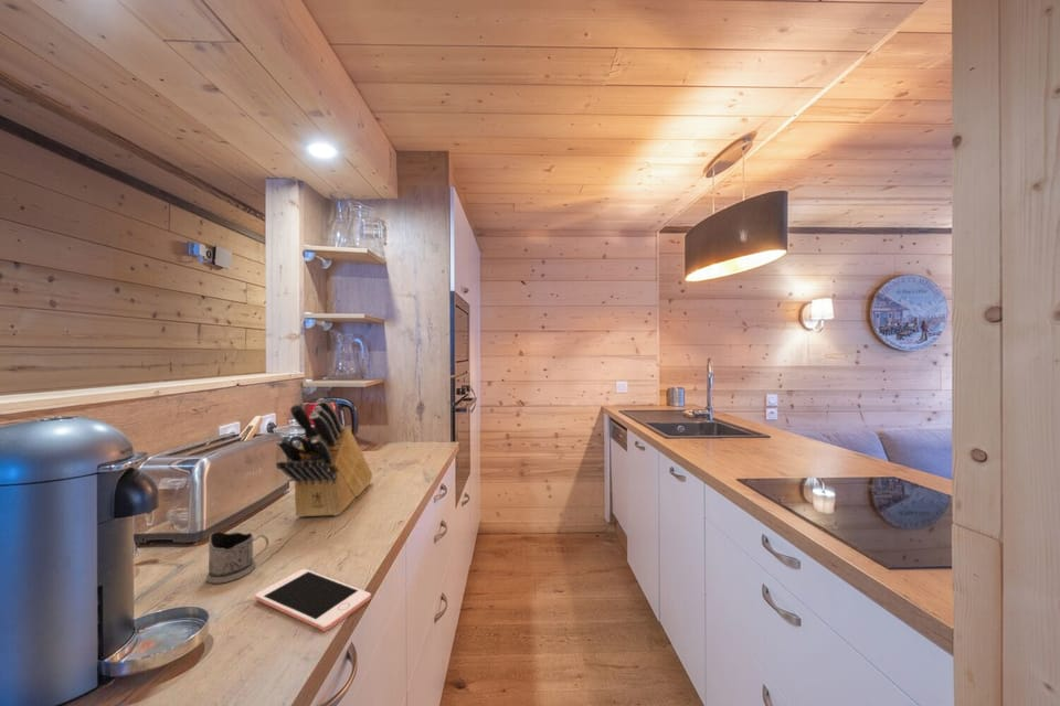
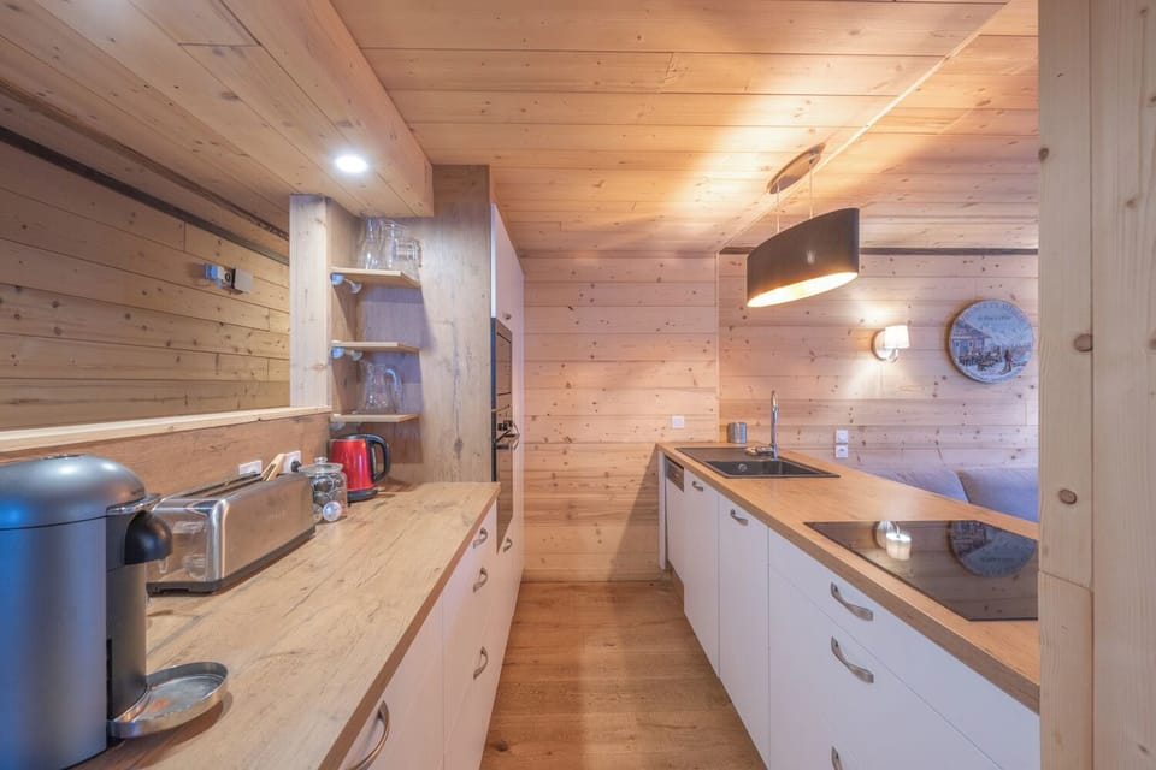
- tea glass holder [205,531,269,585]
- knife block [275,397,373,518]
- cell phone [254,568,372,632]
